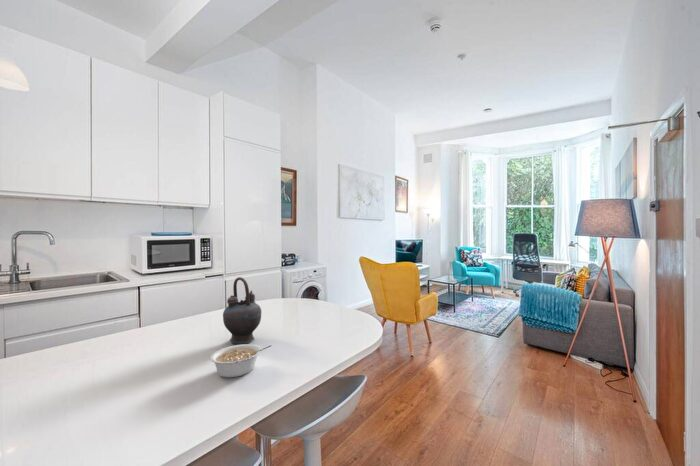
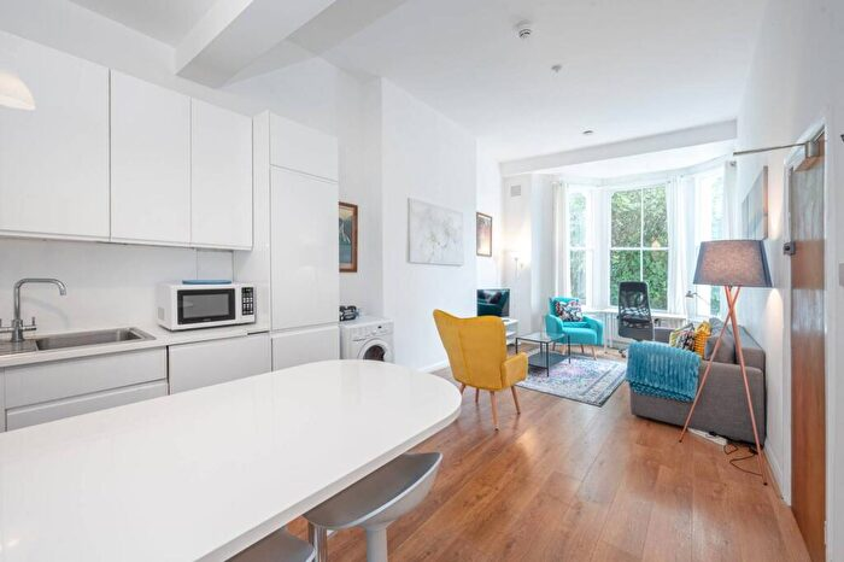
- teapot [222,276,262,345]
- legume [209,343,272,378]
